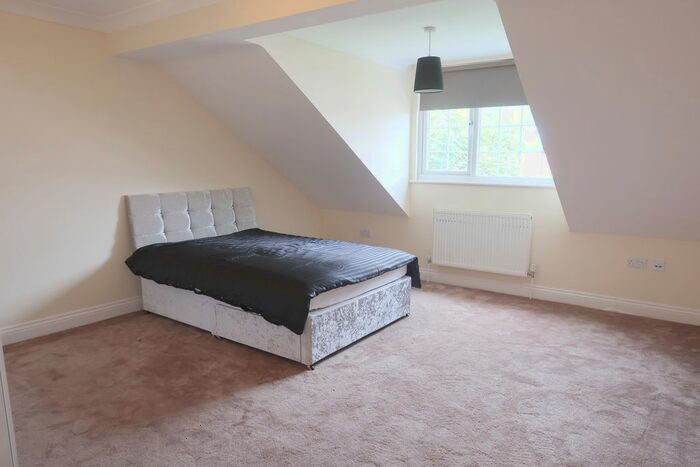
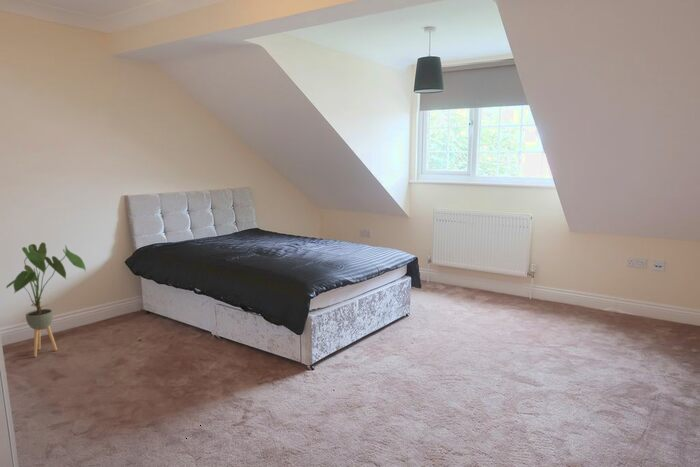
+ house plant [5,241,87,358]
